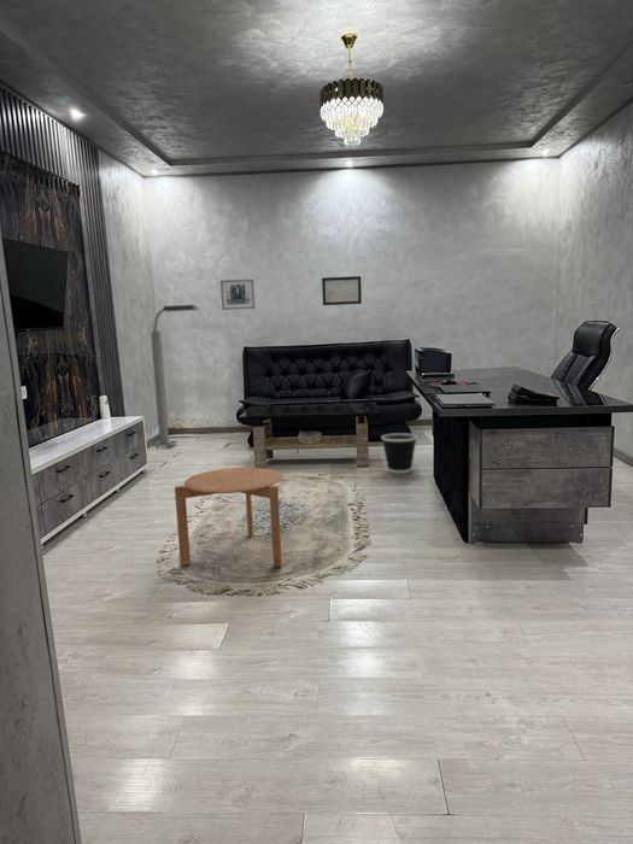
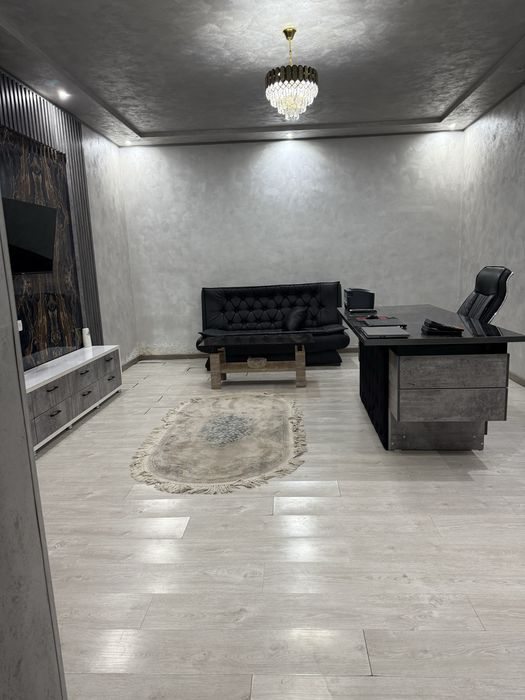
- wastebasket [380,432,418,474]
- wall art [321,275,363,306]
- wall art [219,279,257,311]
- side table [174,465,283,568]
- floor lamp [150,304,200,450]
